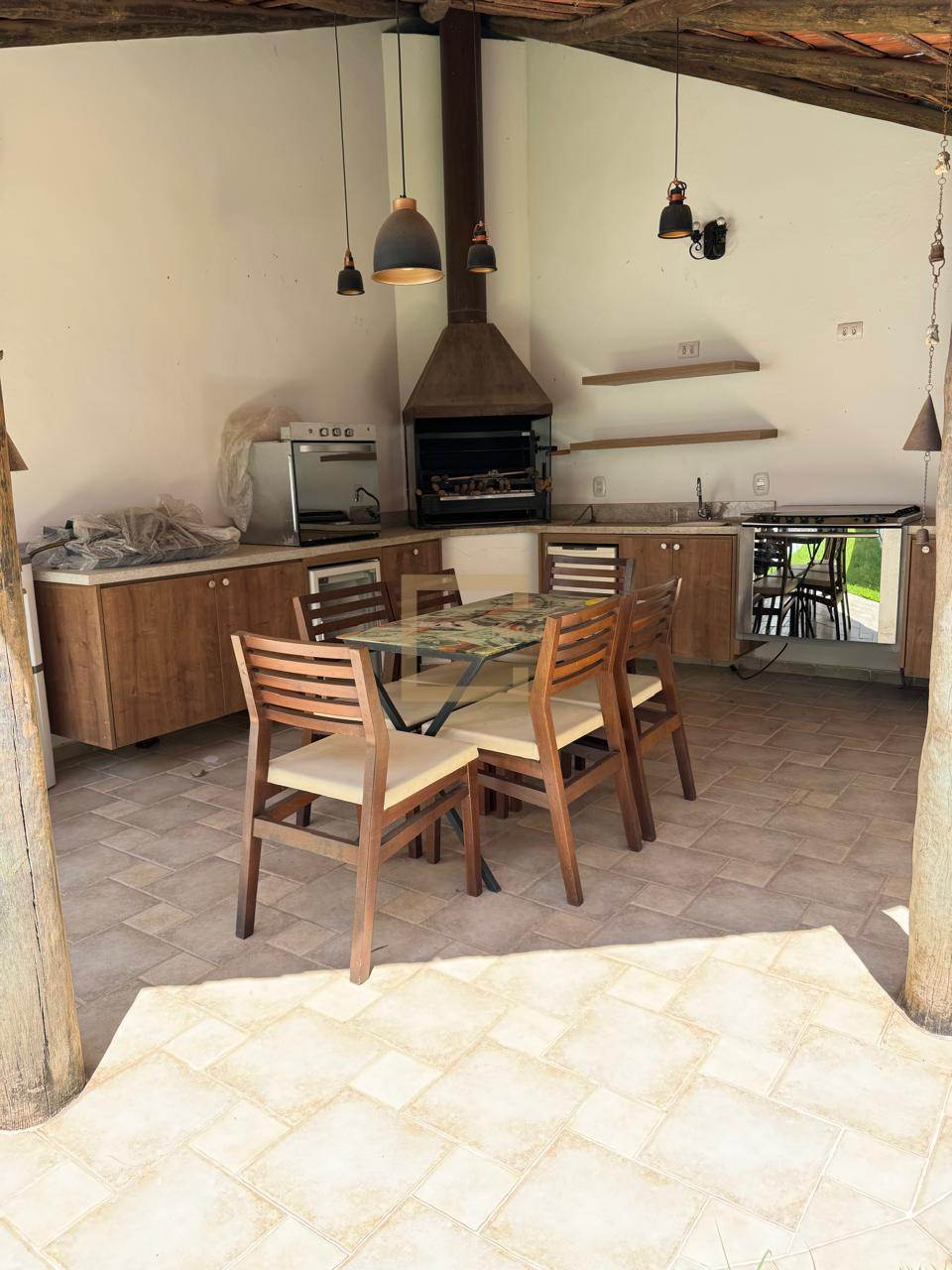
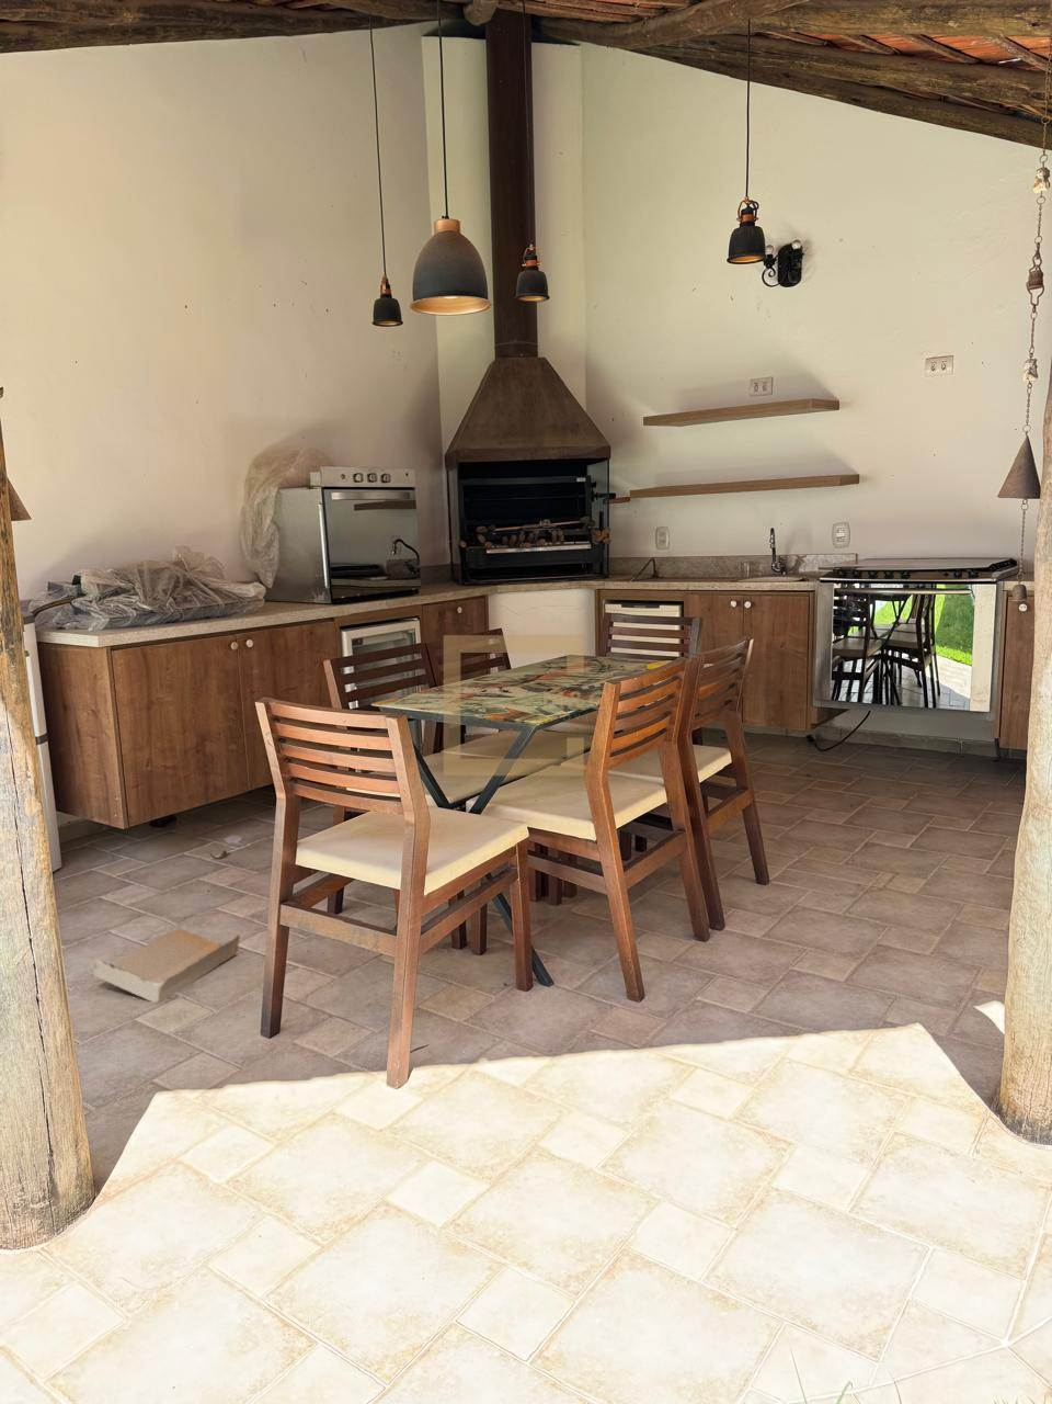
+ cardboard box [92,928,241,1004]
